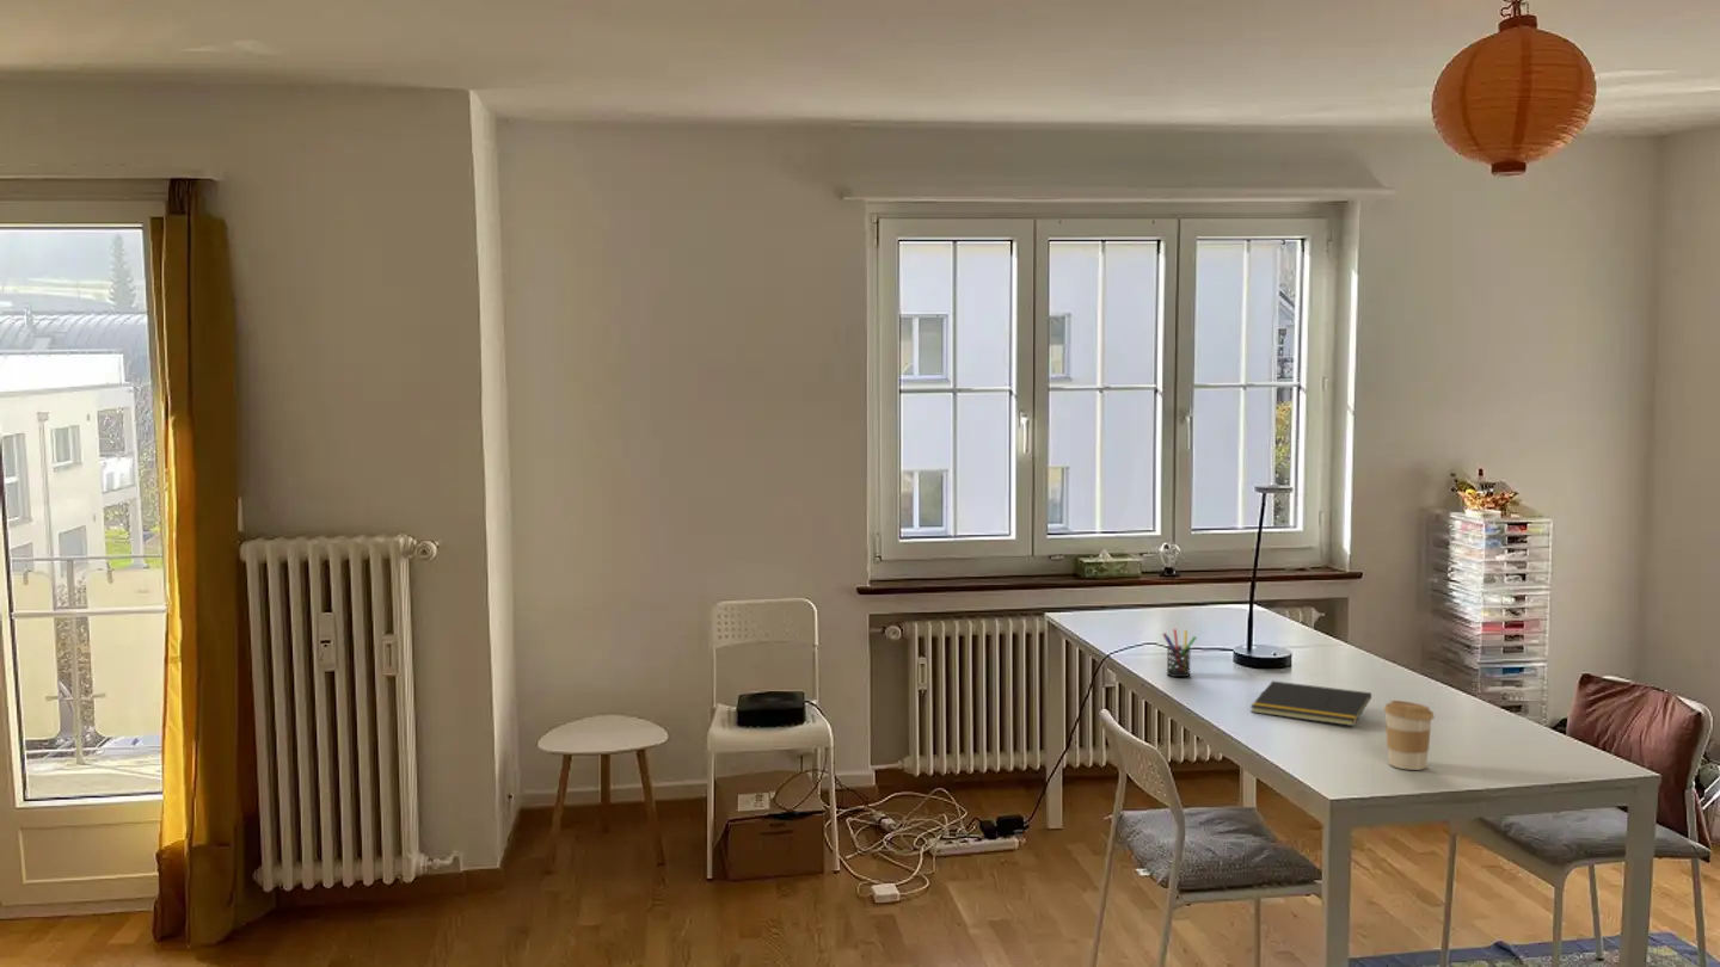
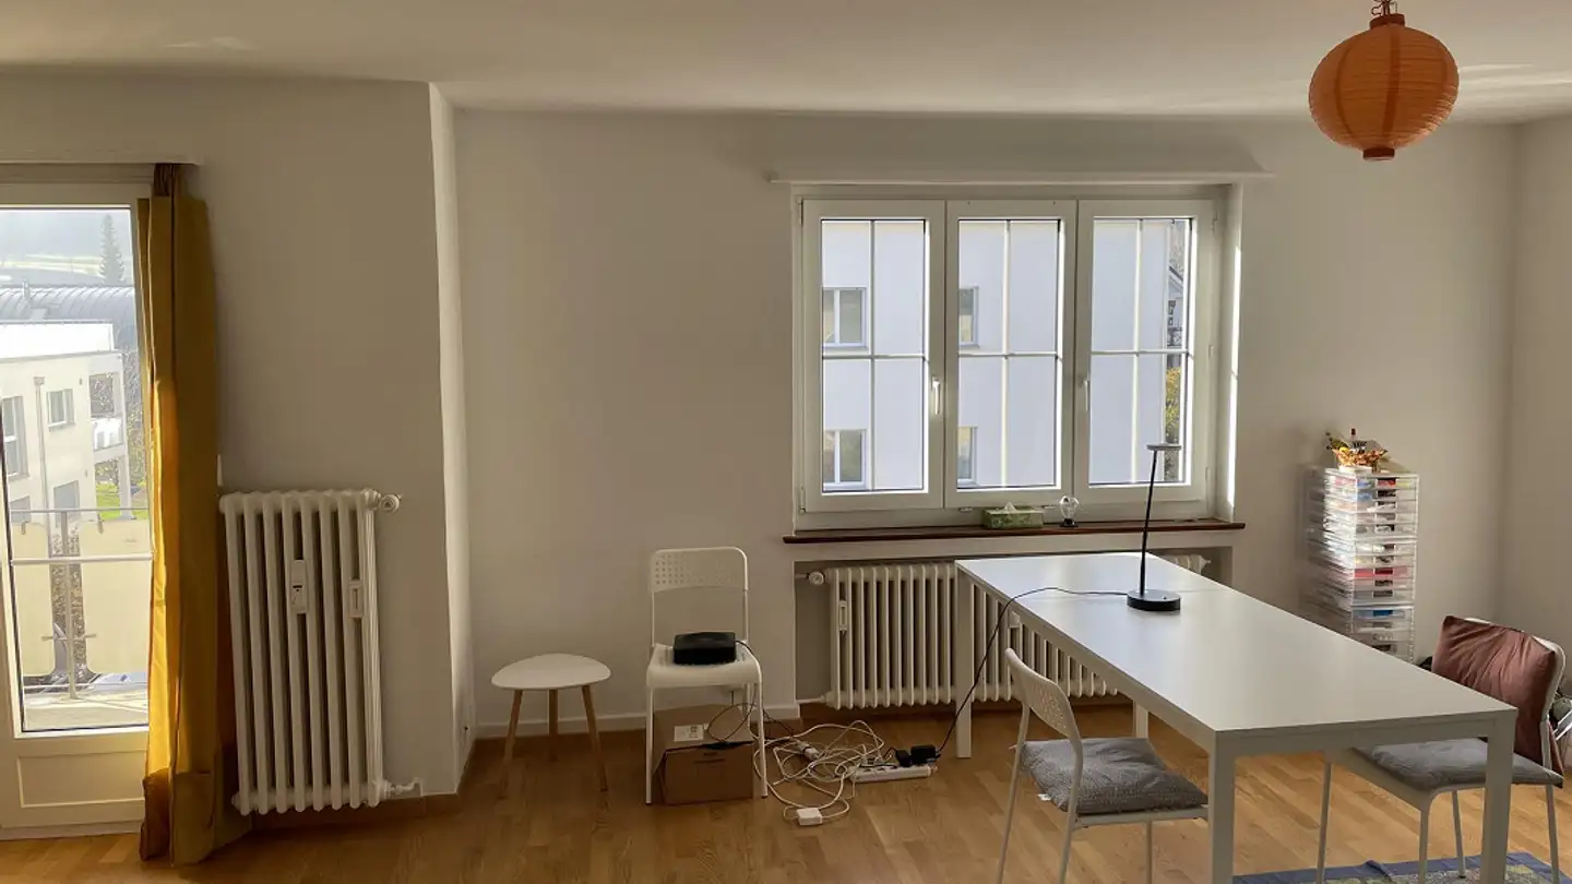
- pen holder [1161,628,1198,678]
- coffee cup [1383,700,1435,771]
- notepad [1249,679,1372,727]
